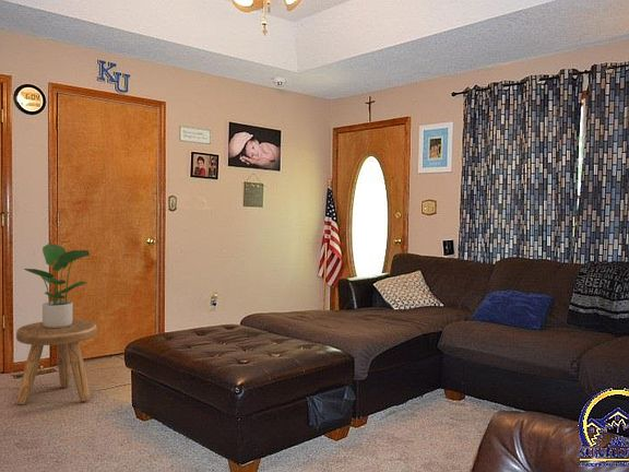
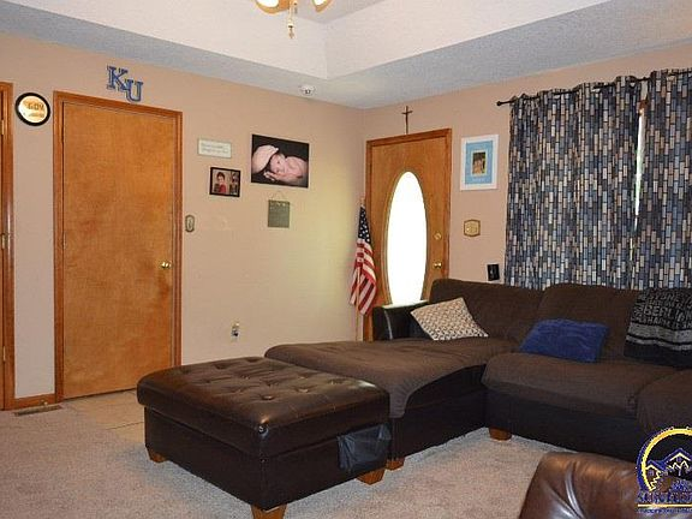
- potted plant [23,243,91,328]
- stool [15,319,98,405]
